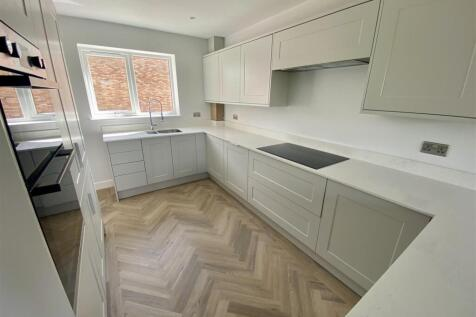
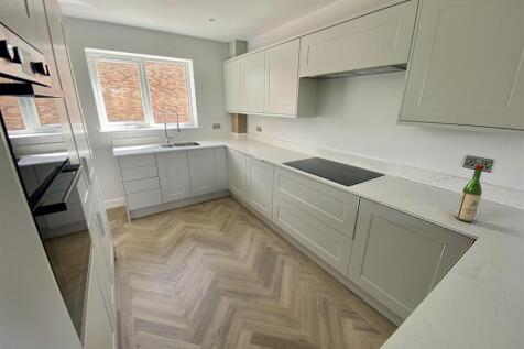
+ wine bottle [455,164,484,223]
